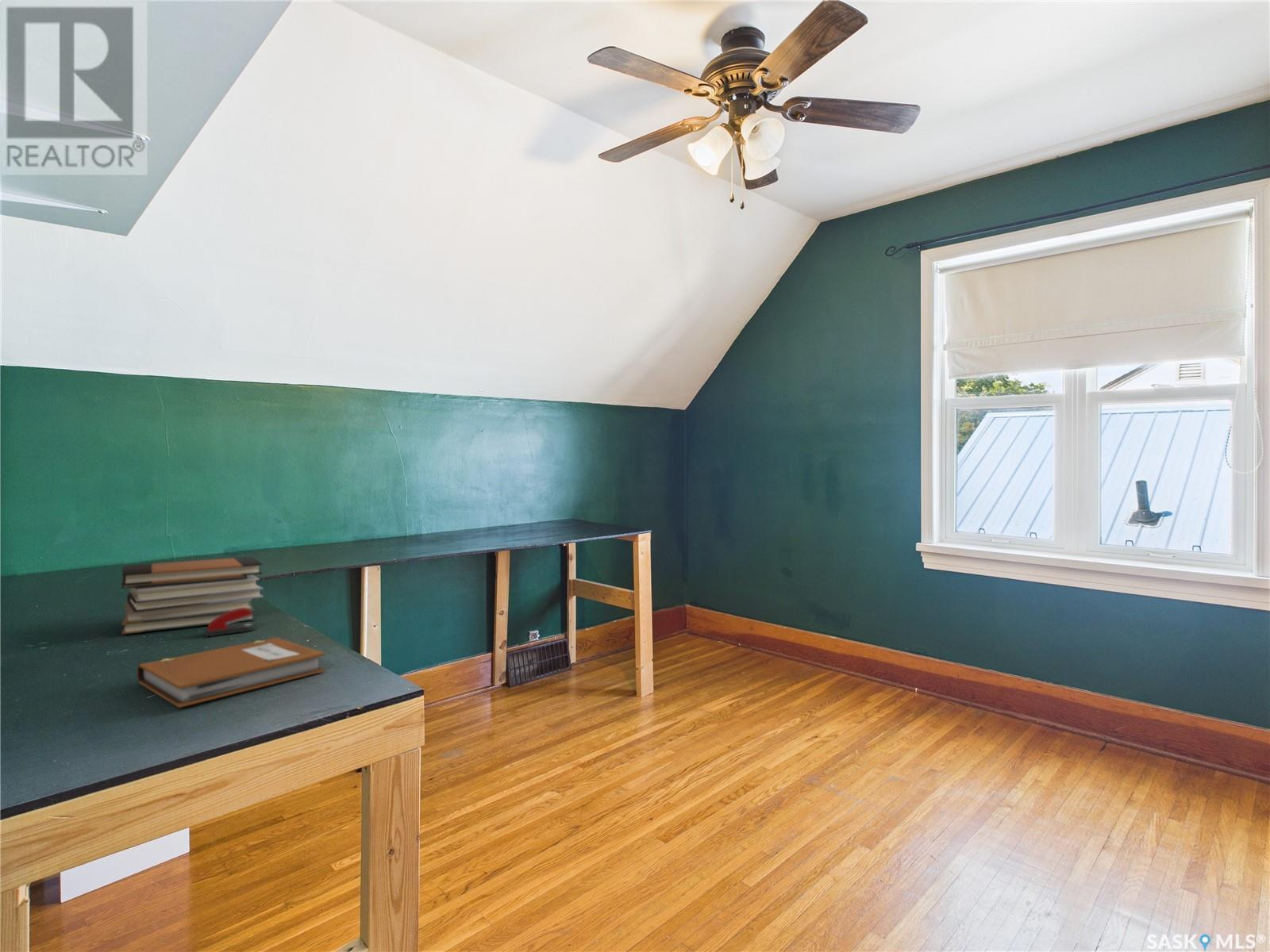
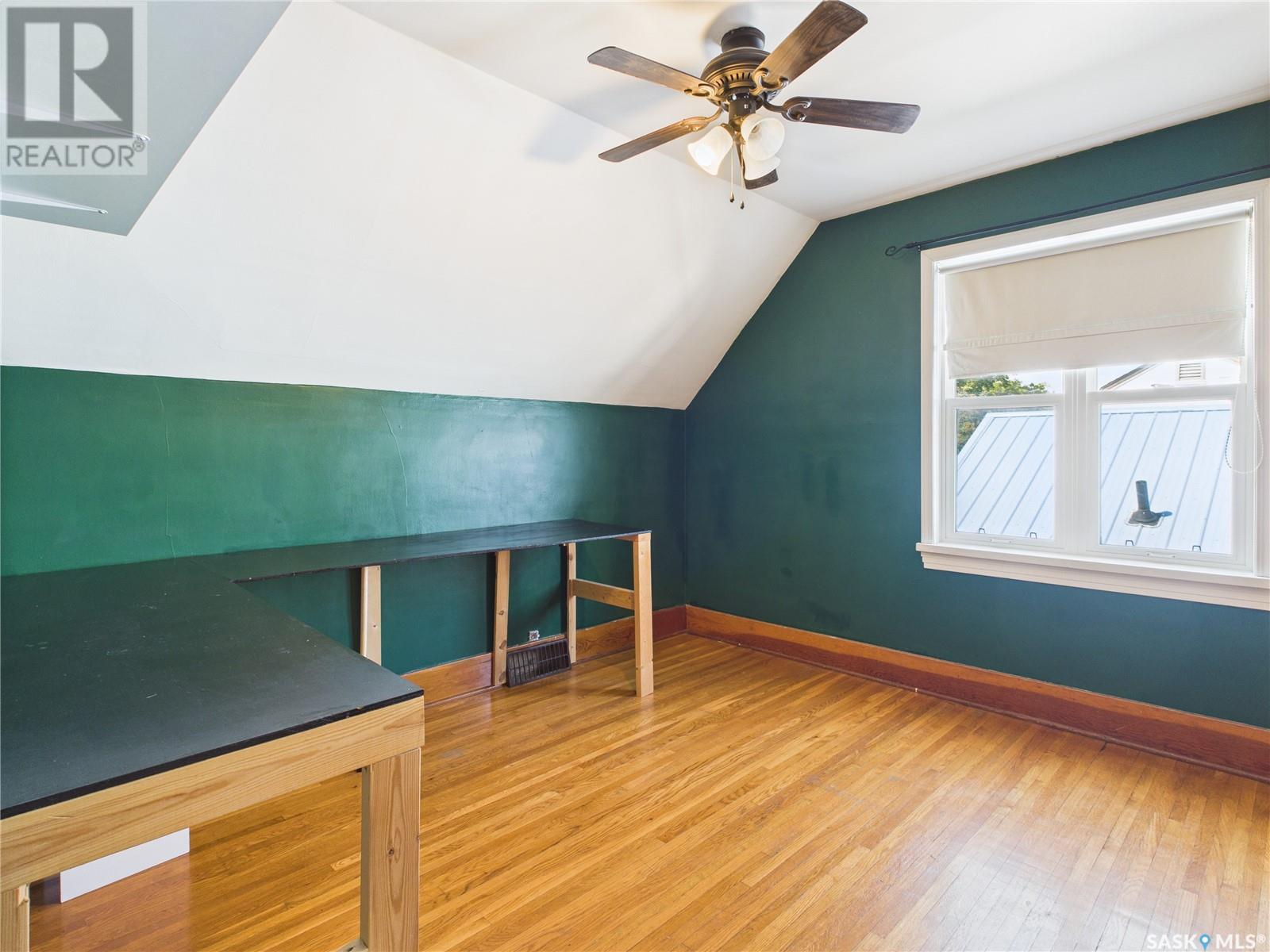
- stapler [204,608,256,637]
- notebook [137,637,325,708]
- book stack [120,556,264,635]
